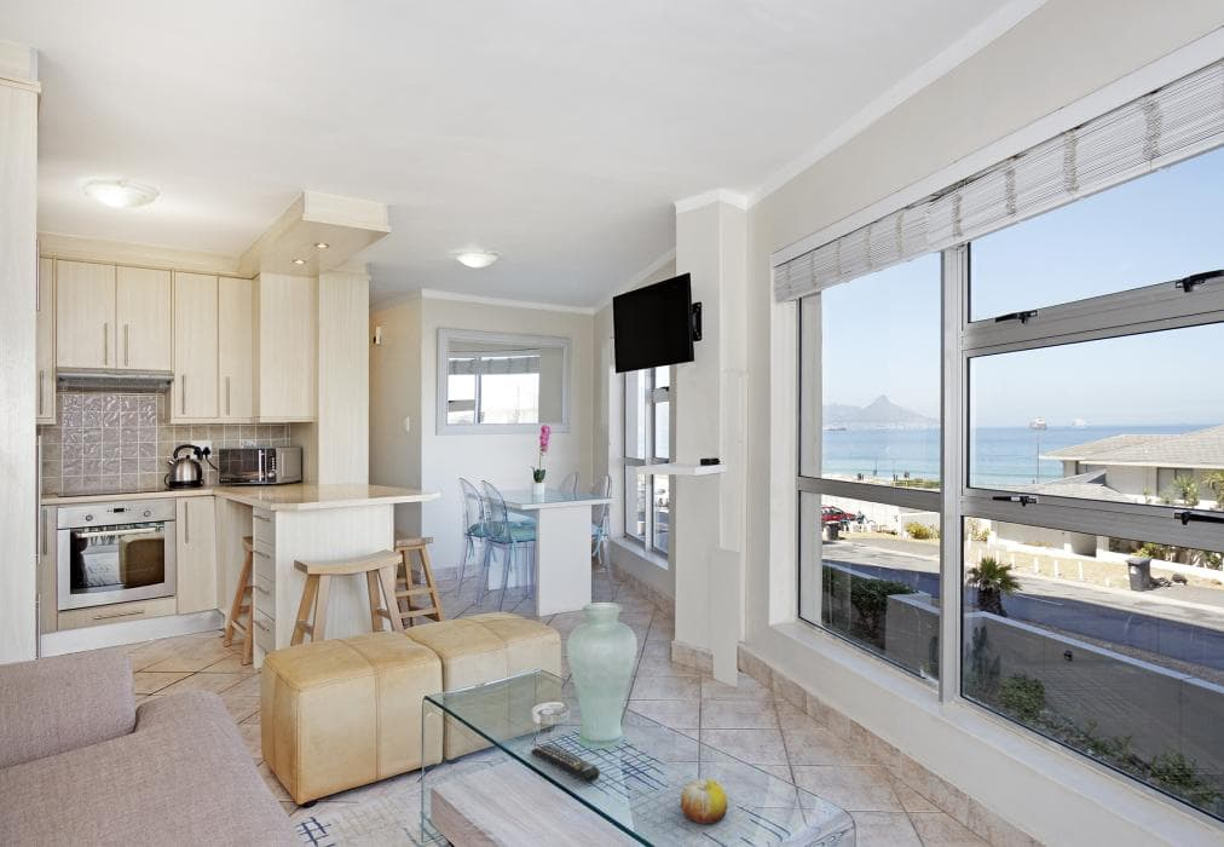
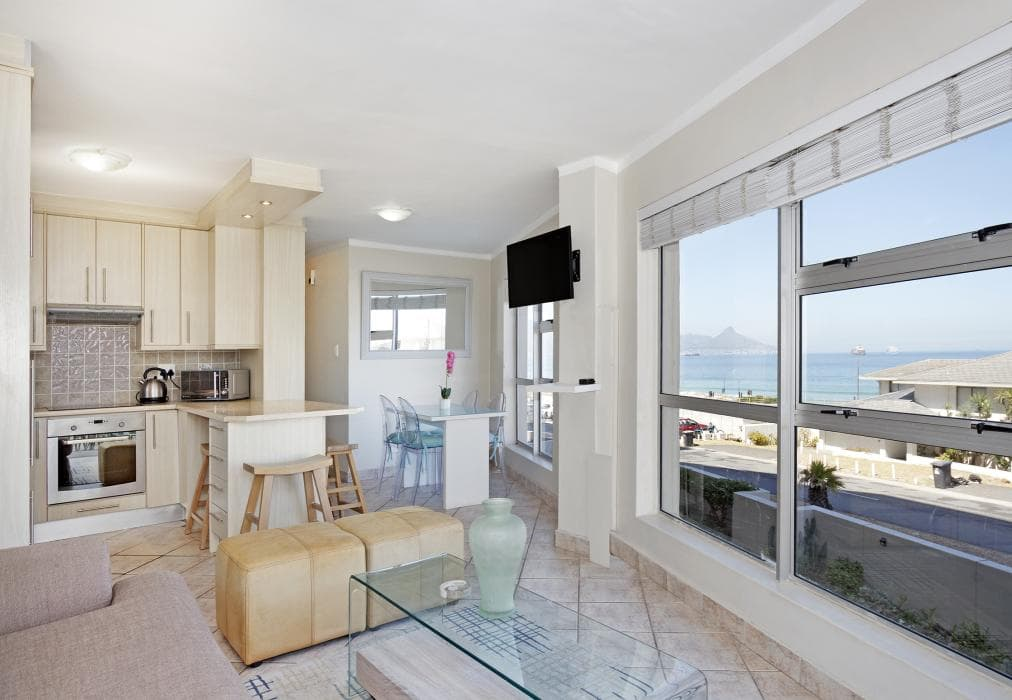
- fruit [680,778,729,825]
- remote control [530,743,601,783]
